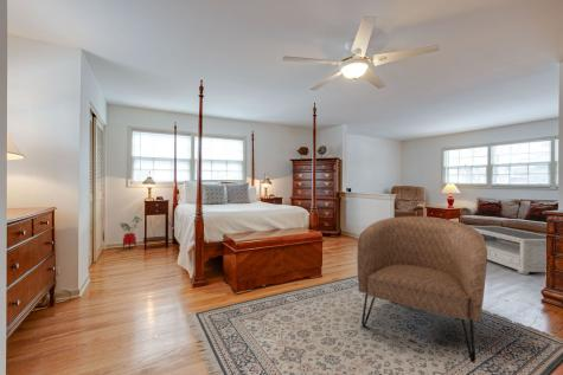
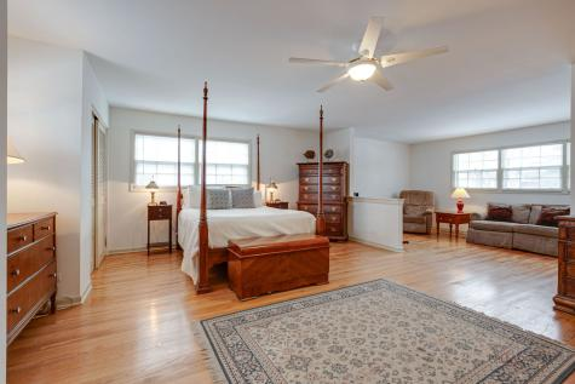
- house plant [119,215,142,250]
- armchair [356,215,488,363]
- coffee table [468,225,548,276]
